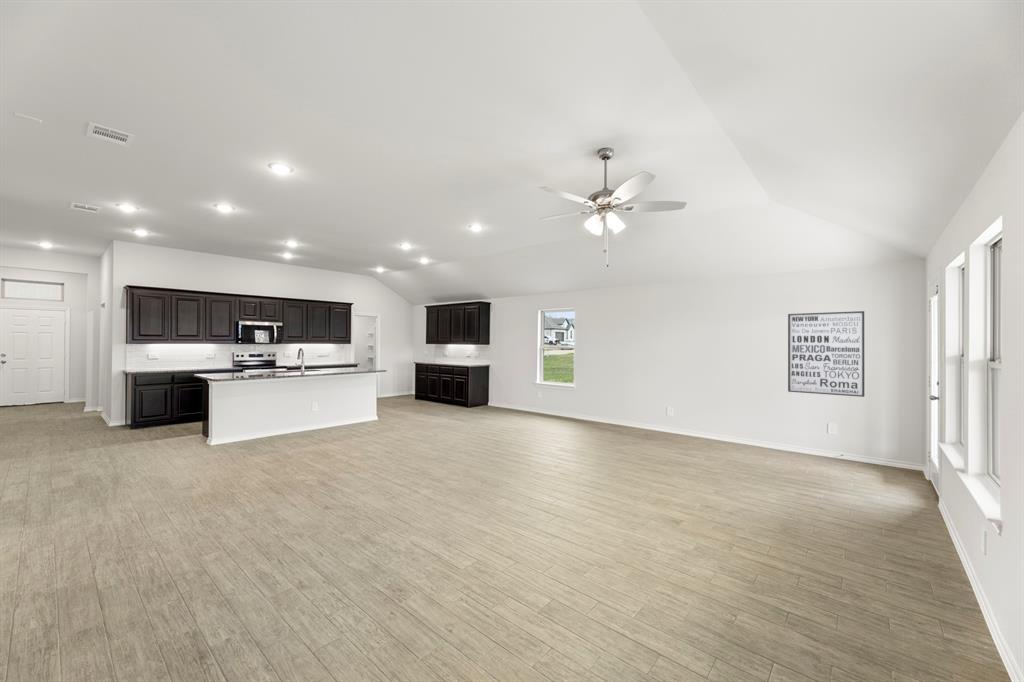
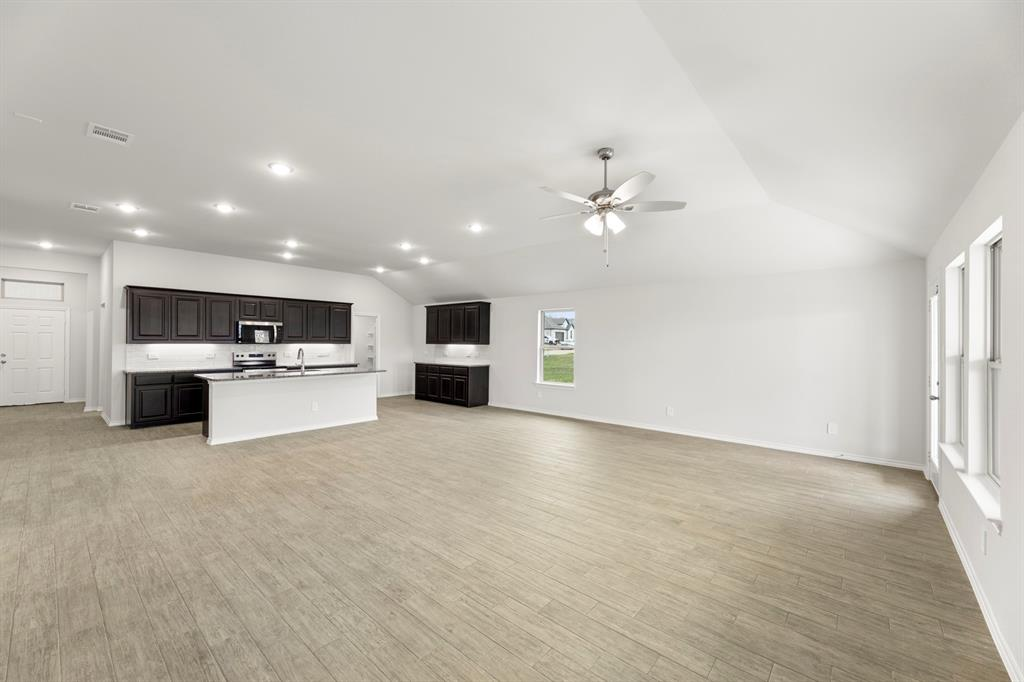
- wall art [787,310,865,398]
